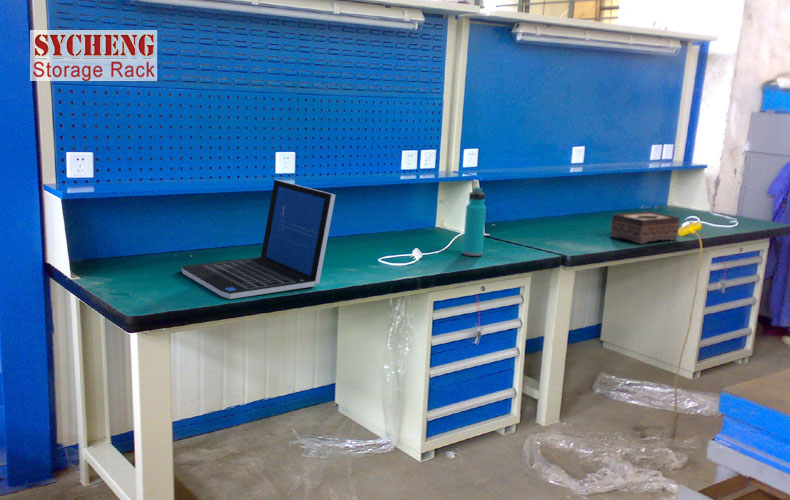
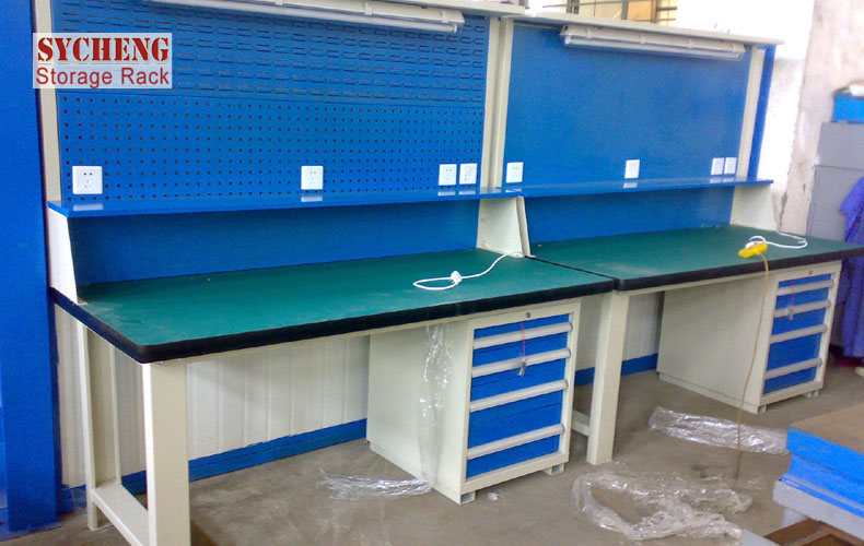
- laptop [181,179,336,300]
- tissue box [609,211,681,245]
- water bottle [462,186,487,257]
